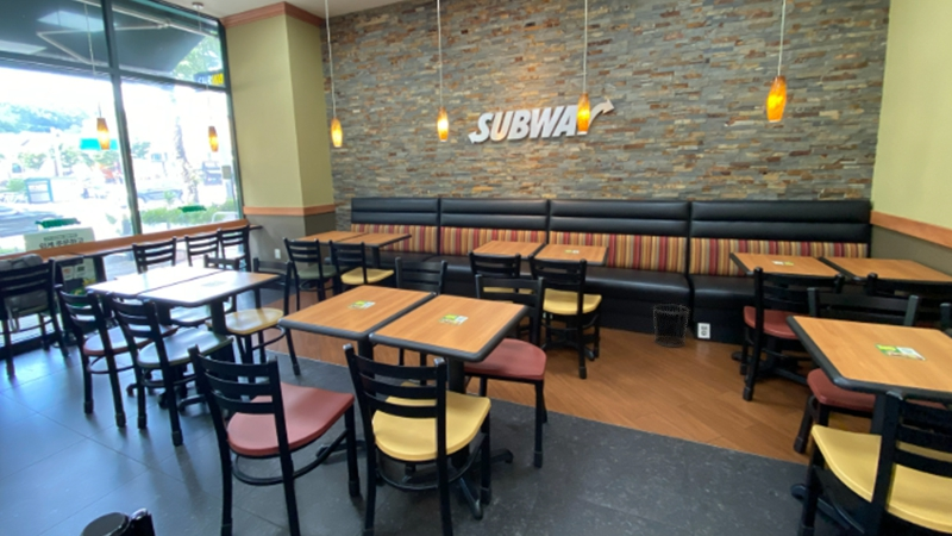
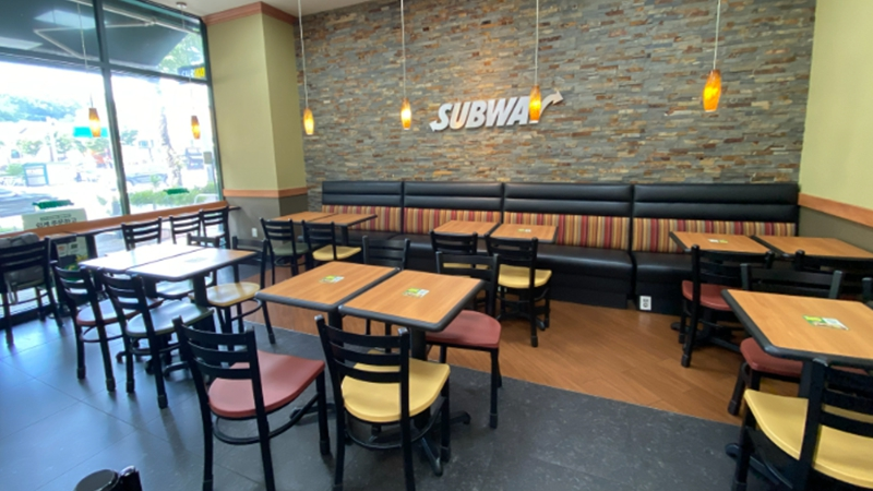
- waste bin [652,303,690,348]
